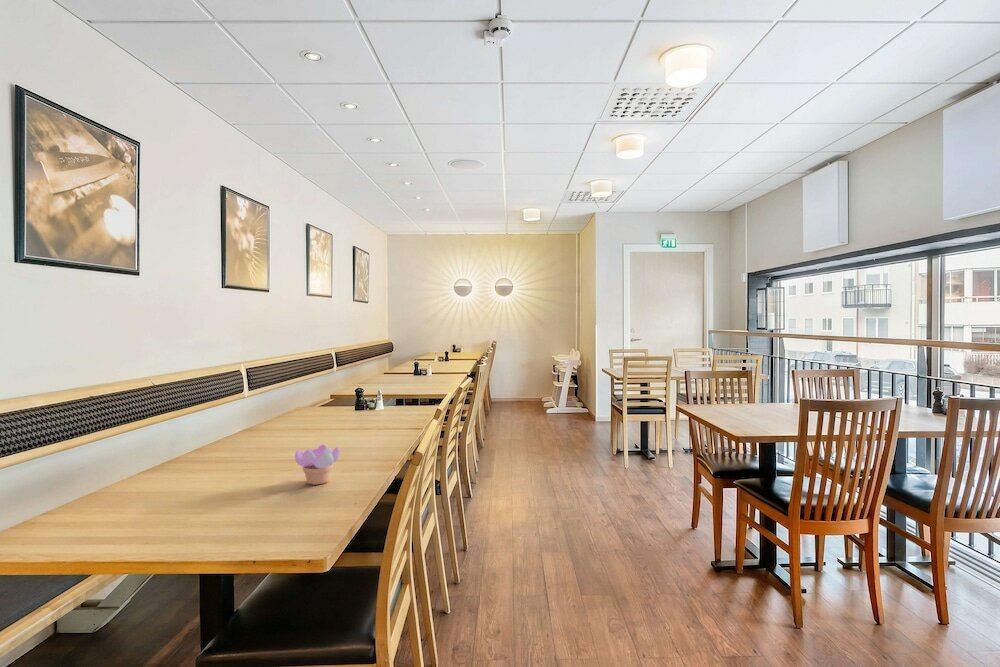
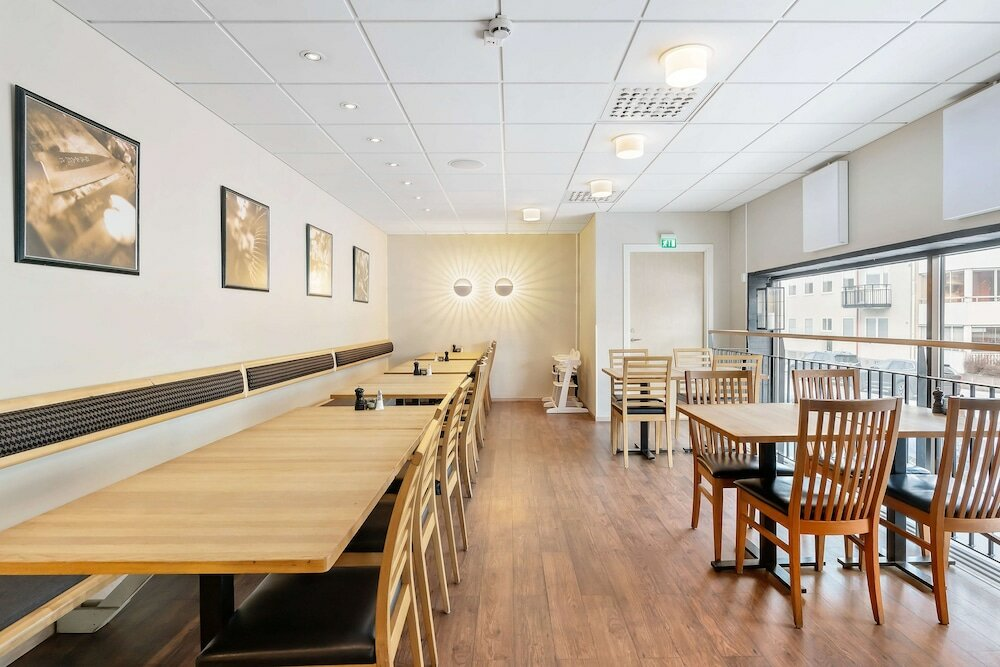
- succulent plant [294,443,341,486]
